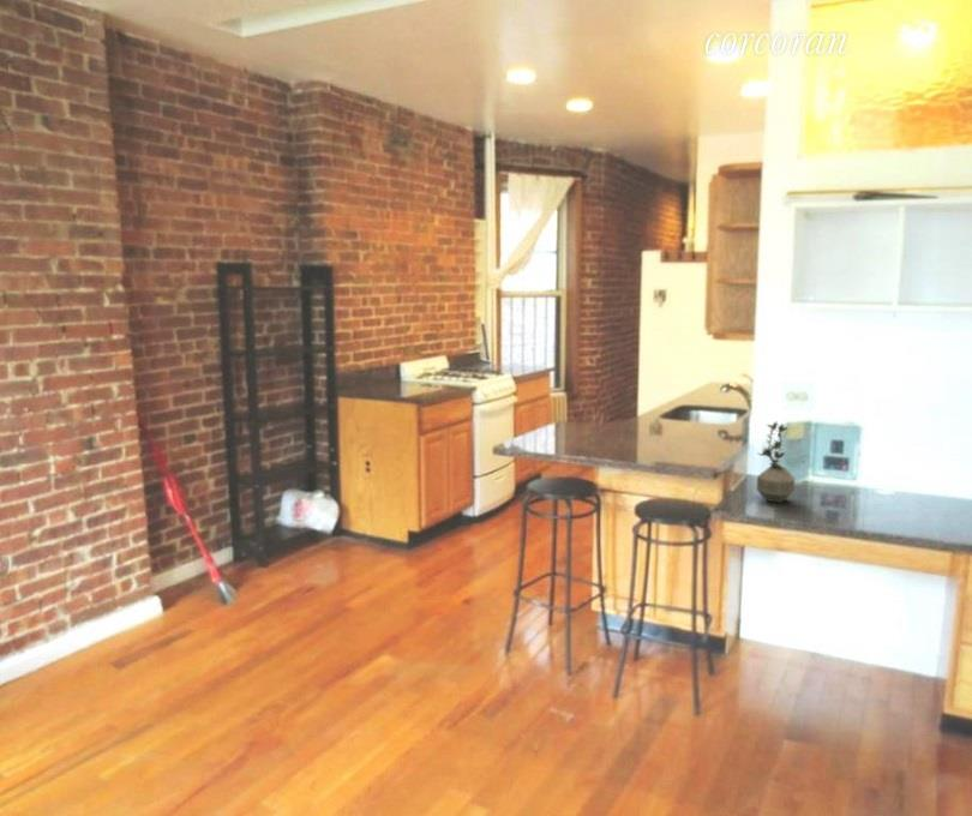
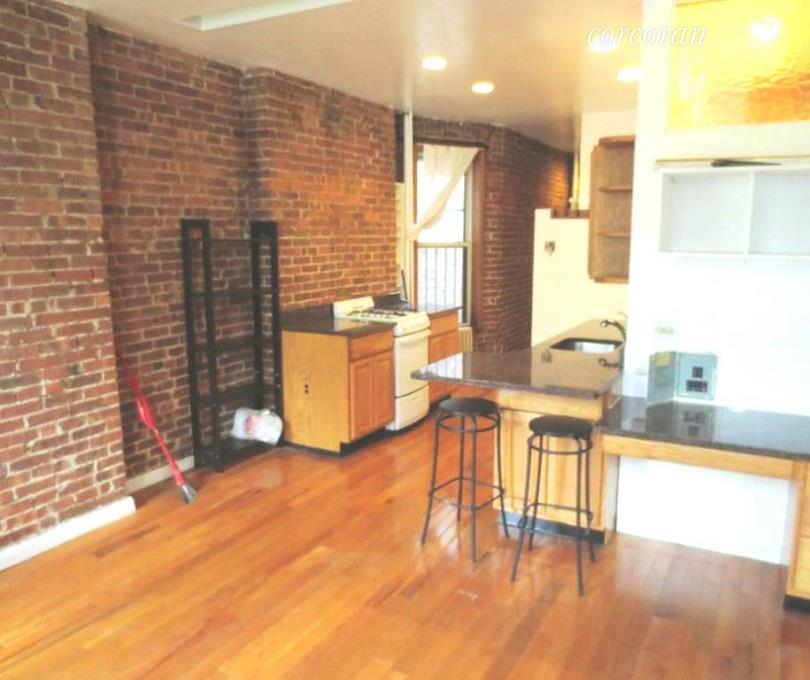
- potted plant [755,421,796,504]
